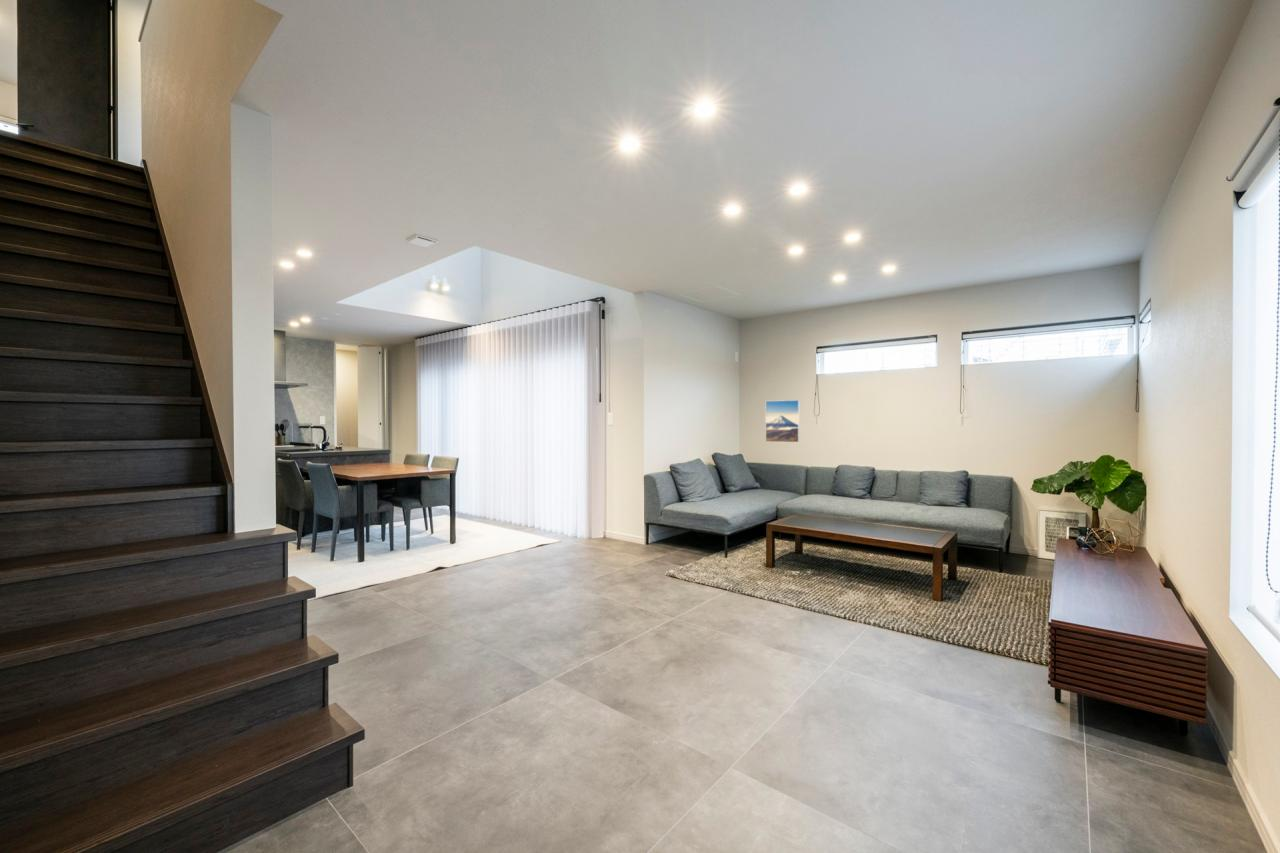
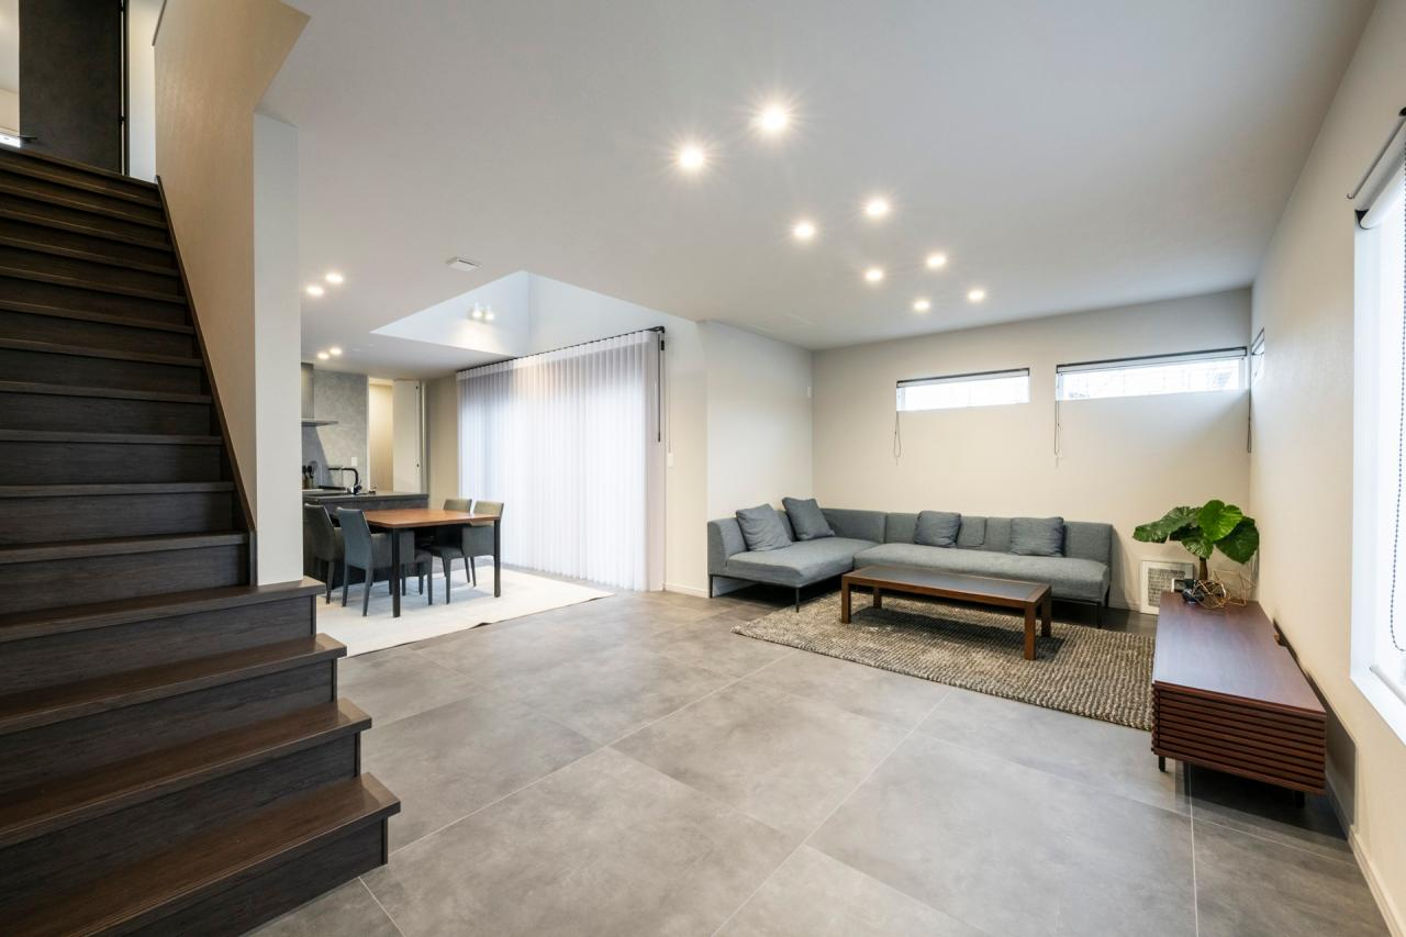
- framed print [765,399,801,443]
